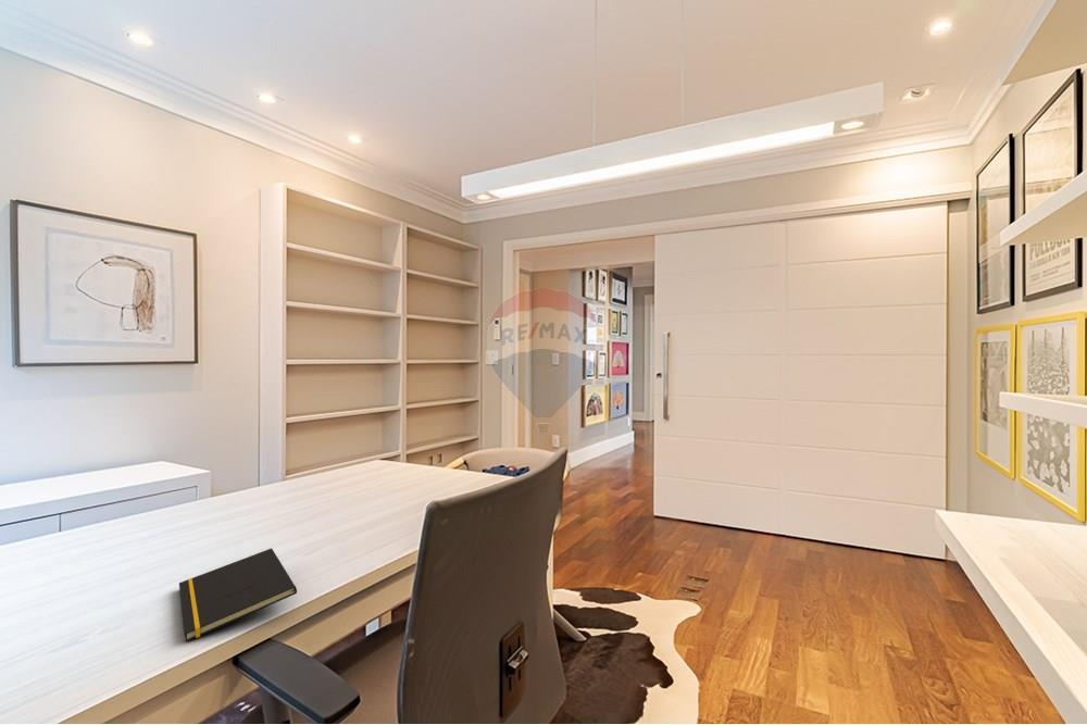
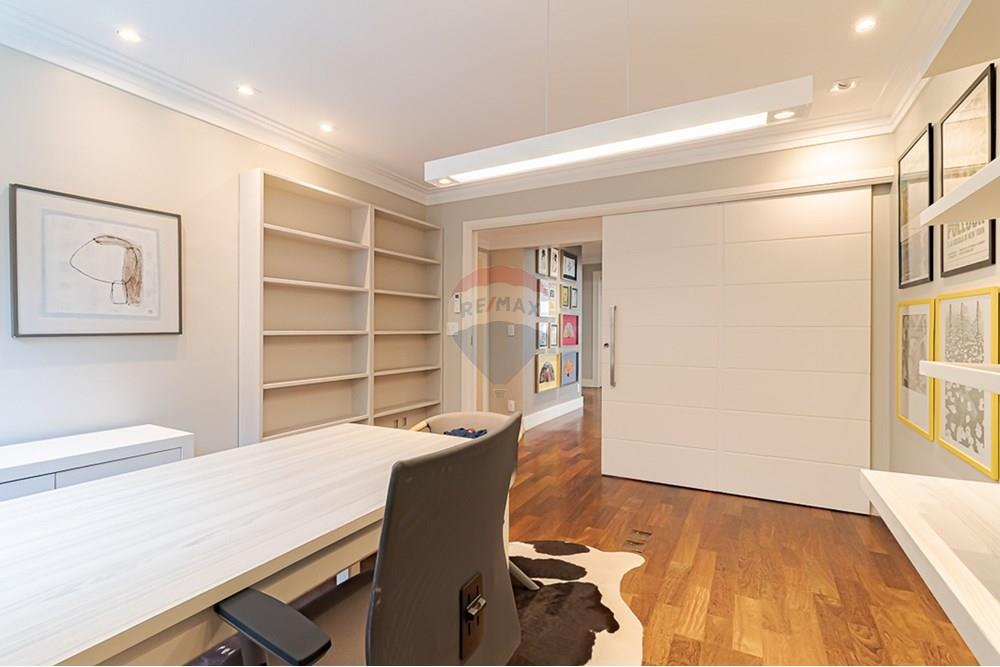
- notepad [178,548,298,642]
